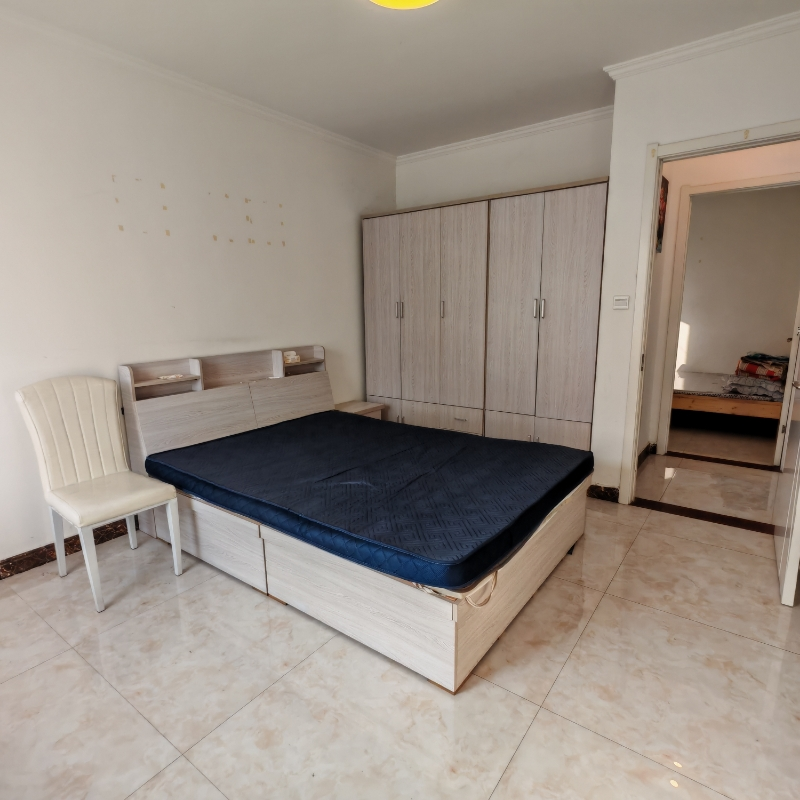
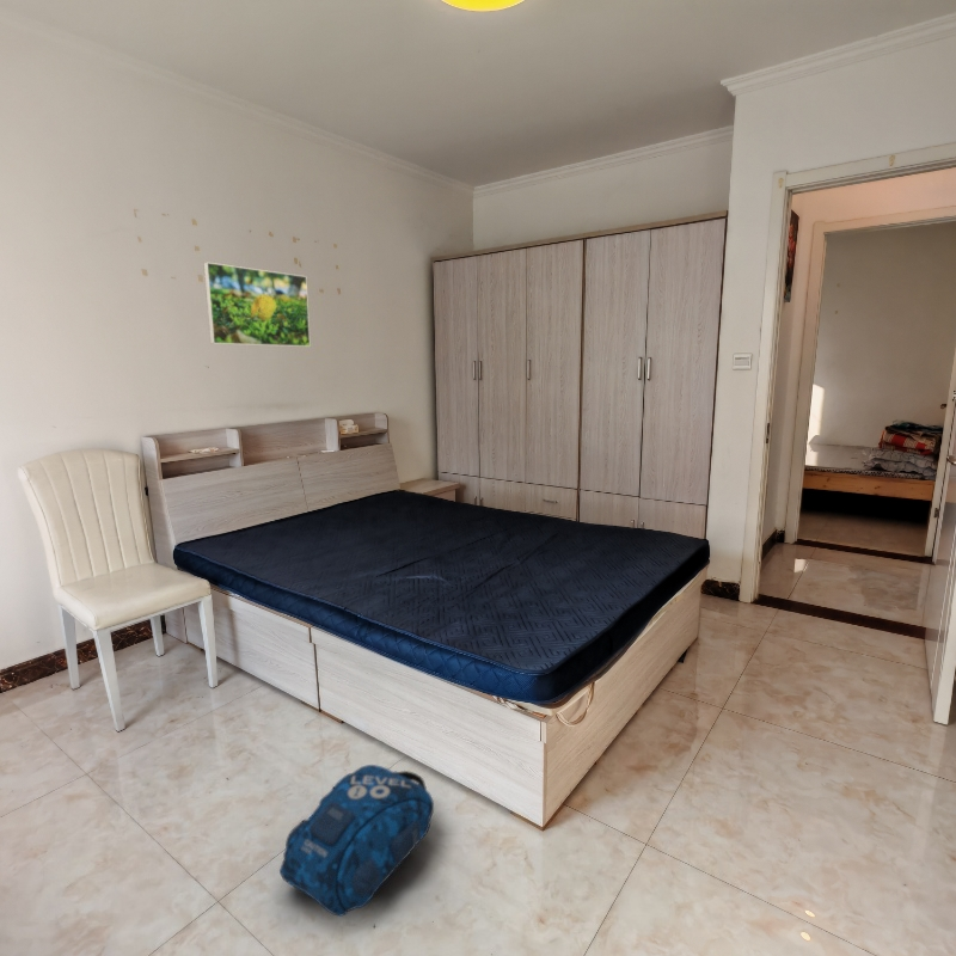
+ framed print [203,262,312,348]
+ backpack [278,764,435,918]
